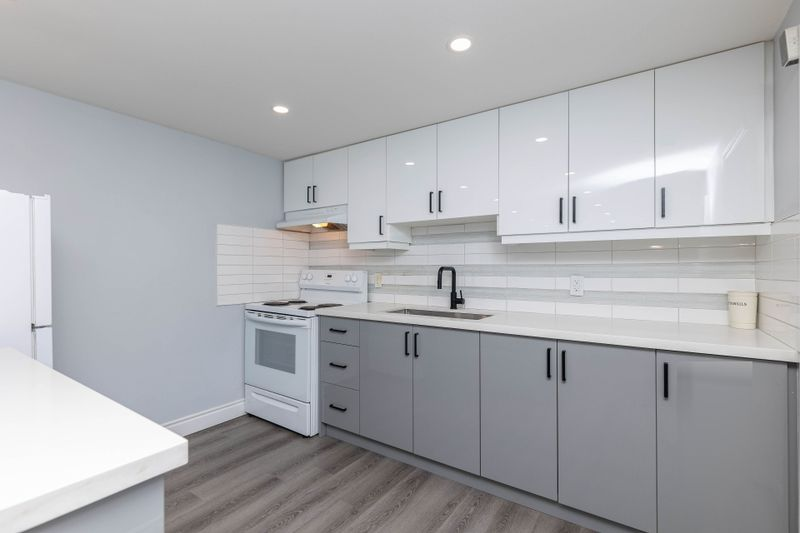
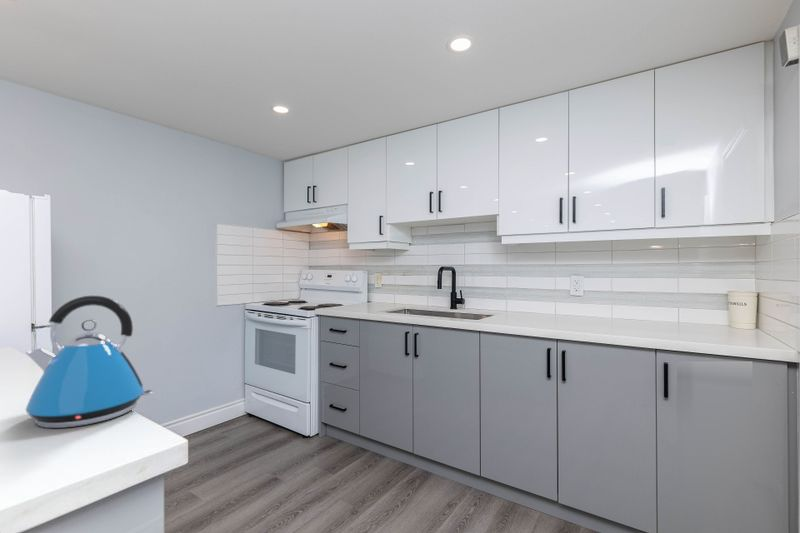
+ kettle [24,295,154,429]
